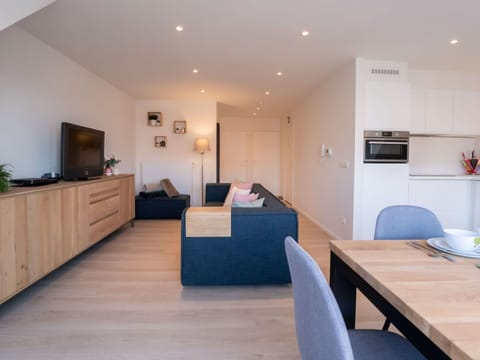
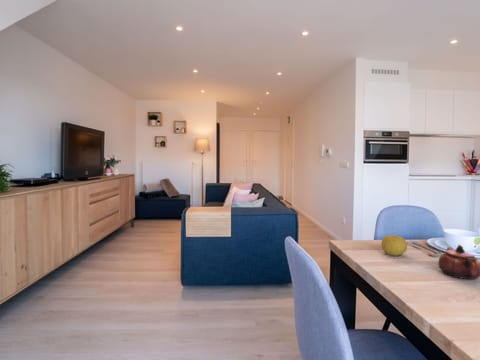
+ fruit [380,234,408,257]
+ teapot [437,244,480,280]
